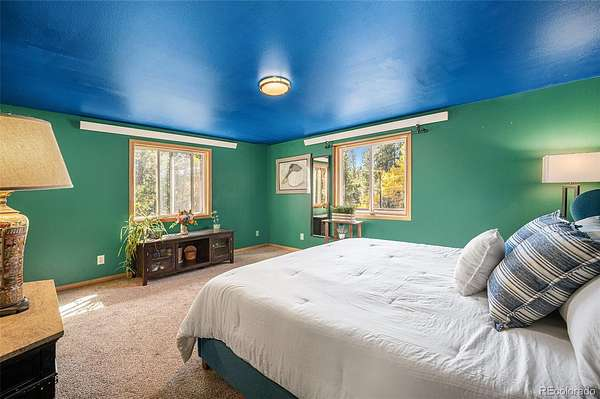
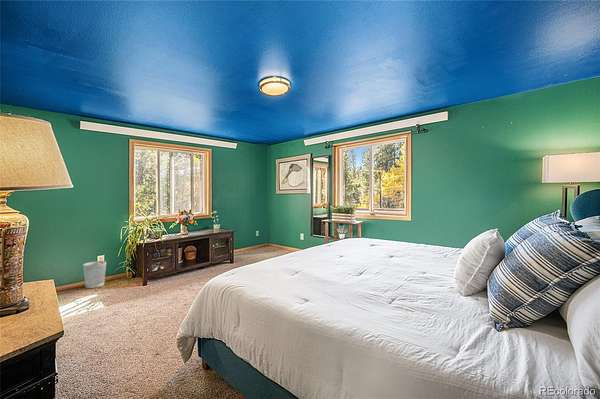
+ wastebasket [82,260,107,289]
